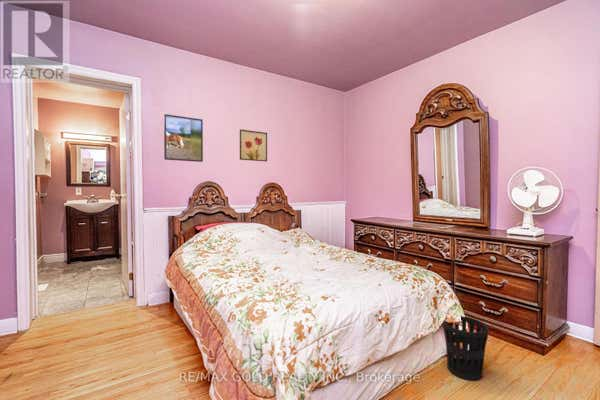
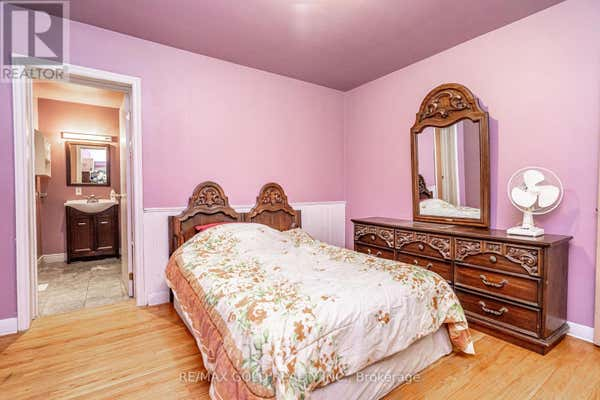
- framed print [163,113,204,163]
- wall art [239,128,268,162]
- wastebasket [442,315,490,381]
